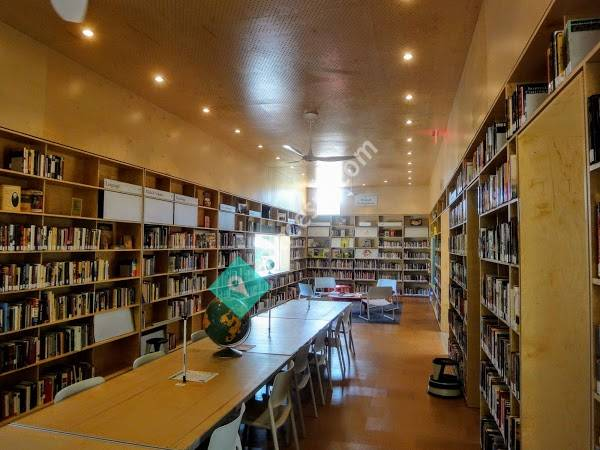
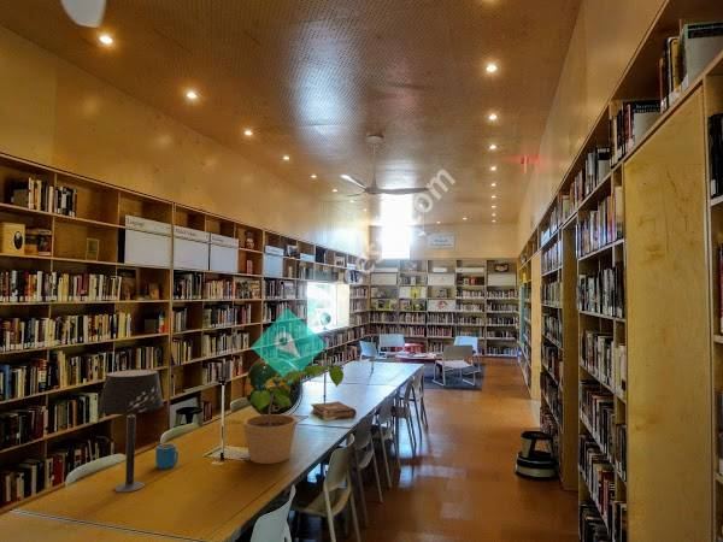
+ potted plant [242,363,345,465]
+ table lamp [98,369,165,494]
+ mug [154,442,180,470]
+ book [310,400,358,422]
